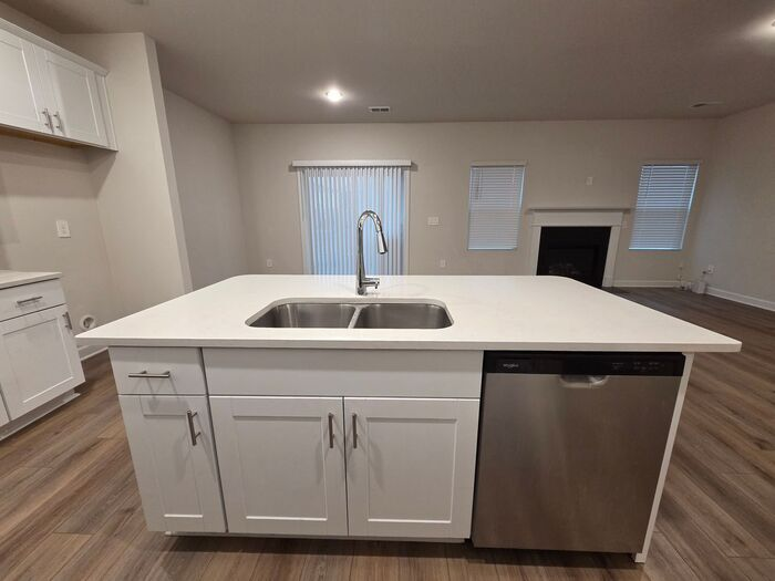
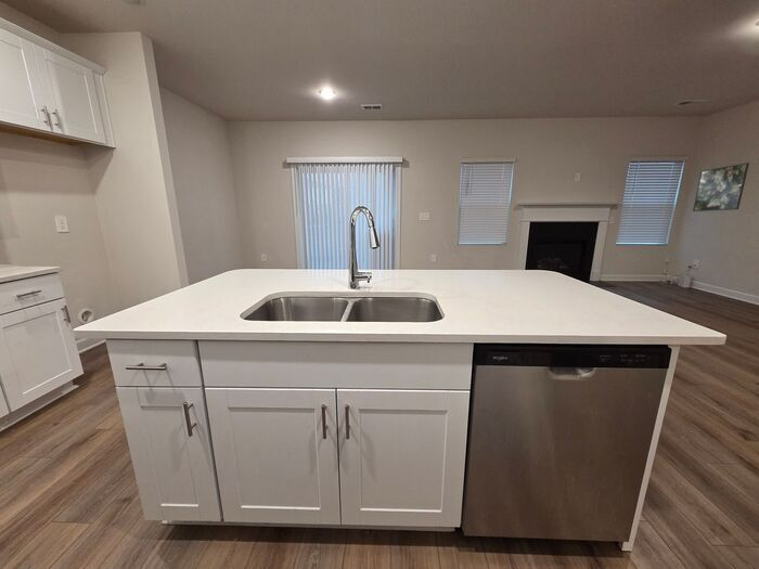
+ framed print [692,161,750,212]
